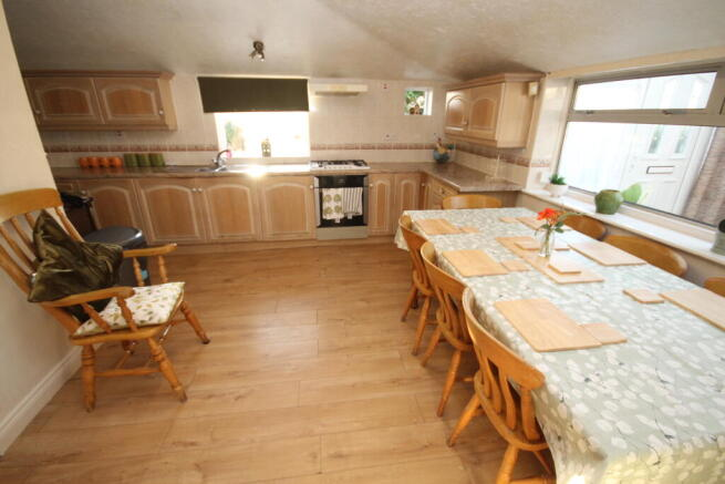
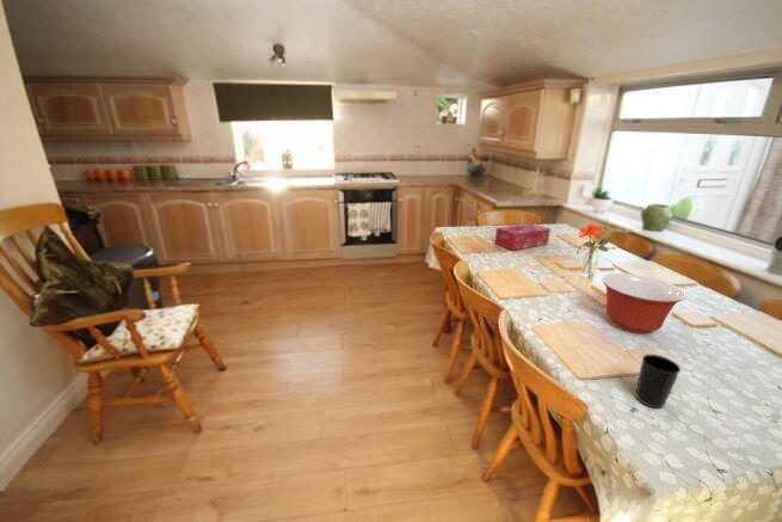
+ mixing bowl [601,272,686,334]
+ tissue box [493,222,552,251]
+ cup [634,354,682,410]
